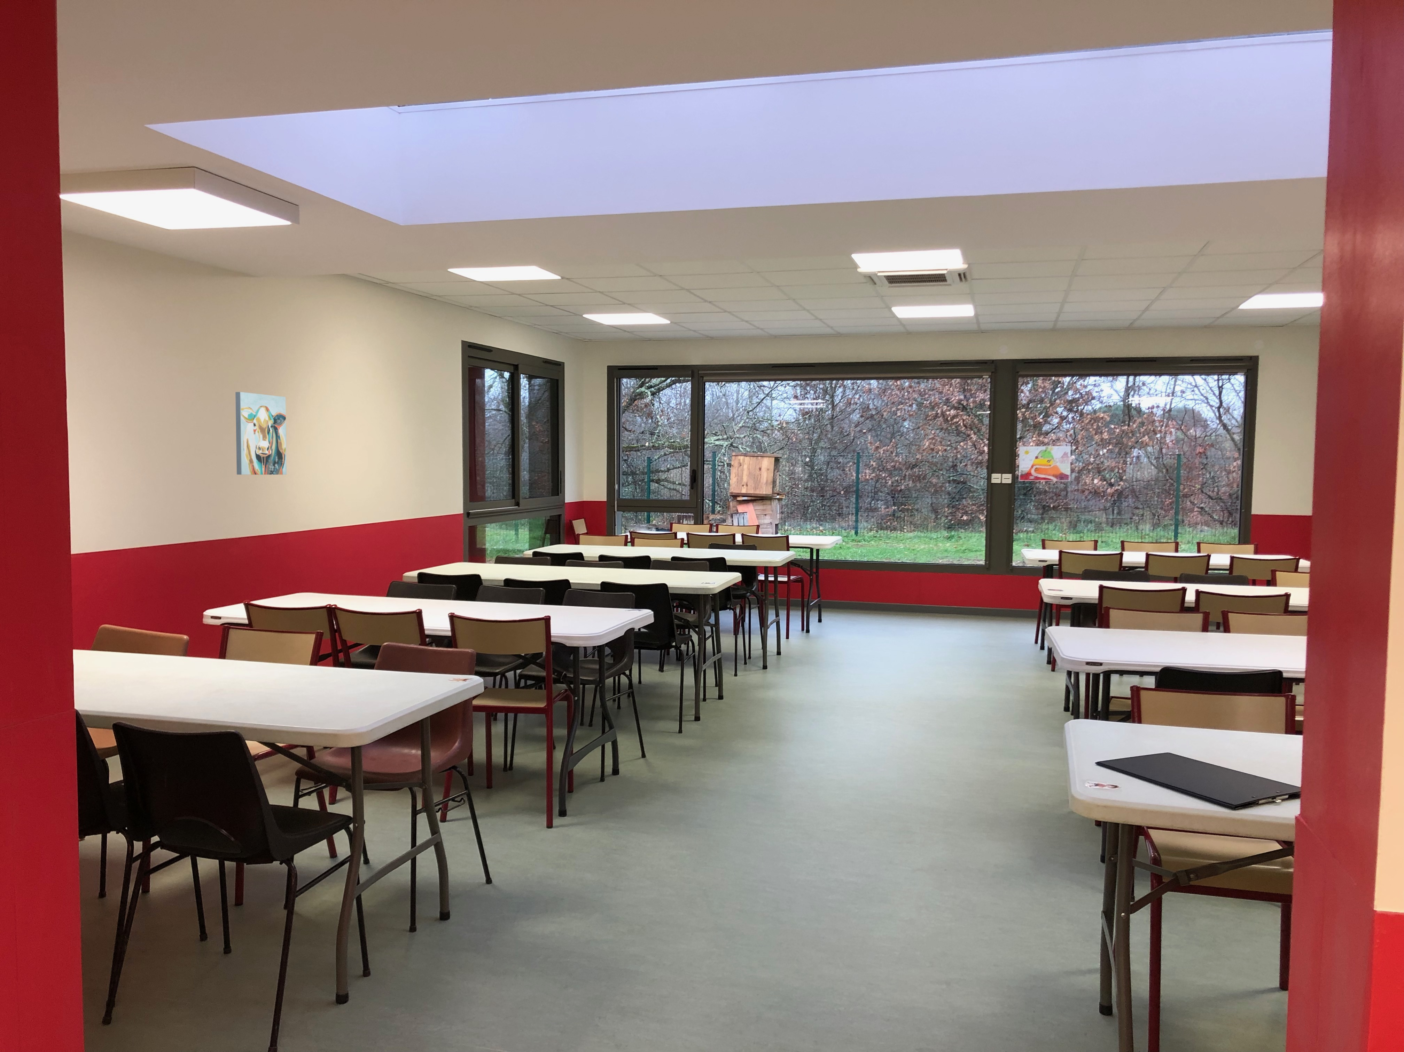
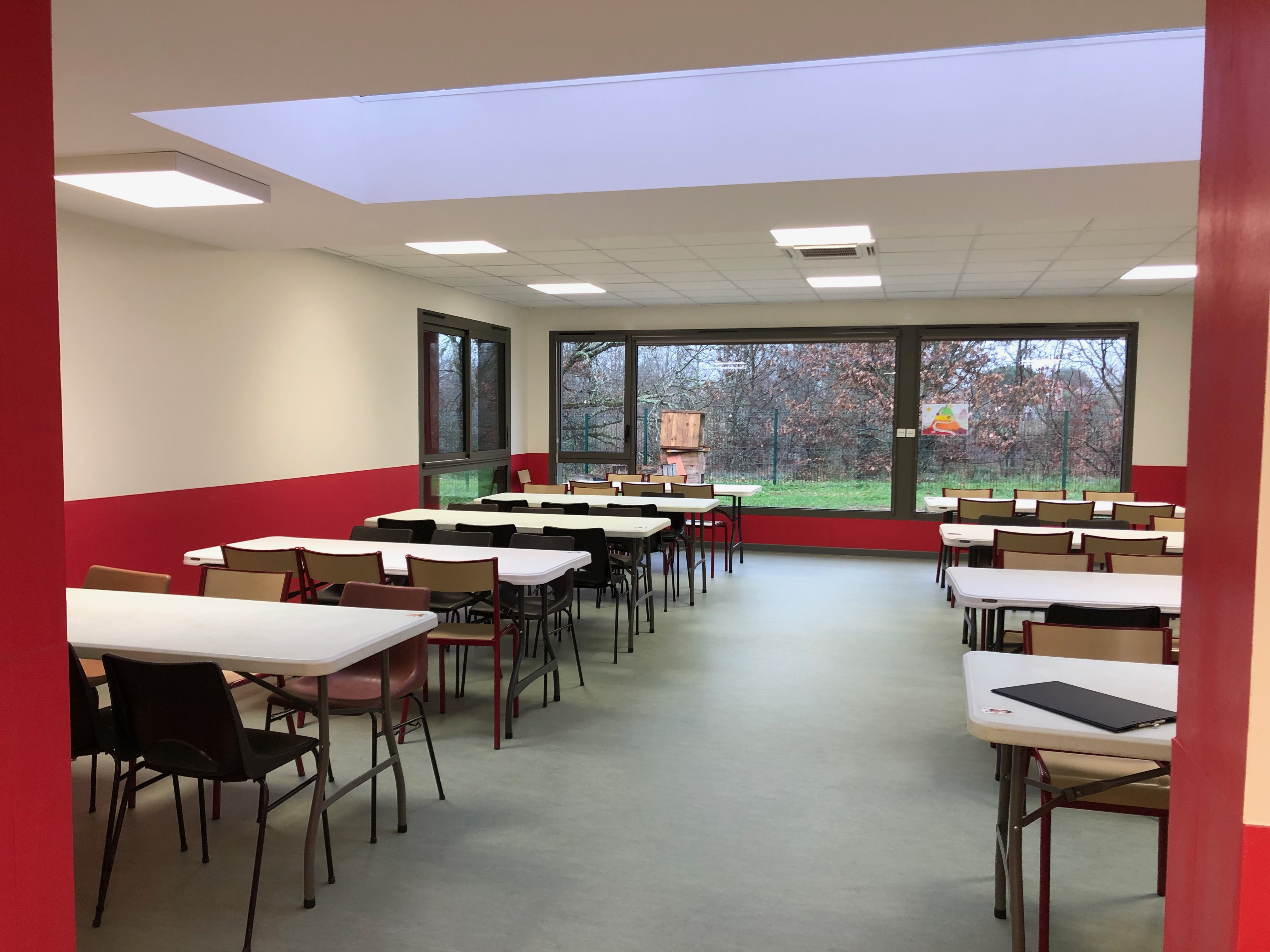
- wall art [235,391,287,475]
